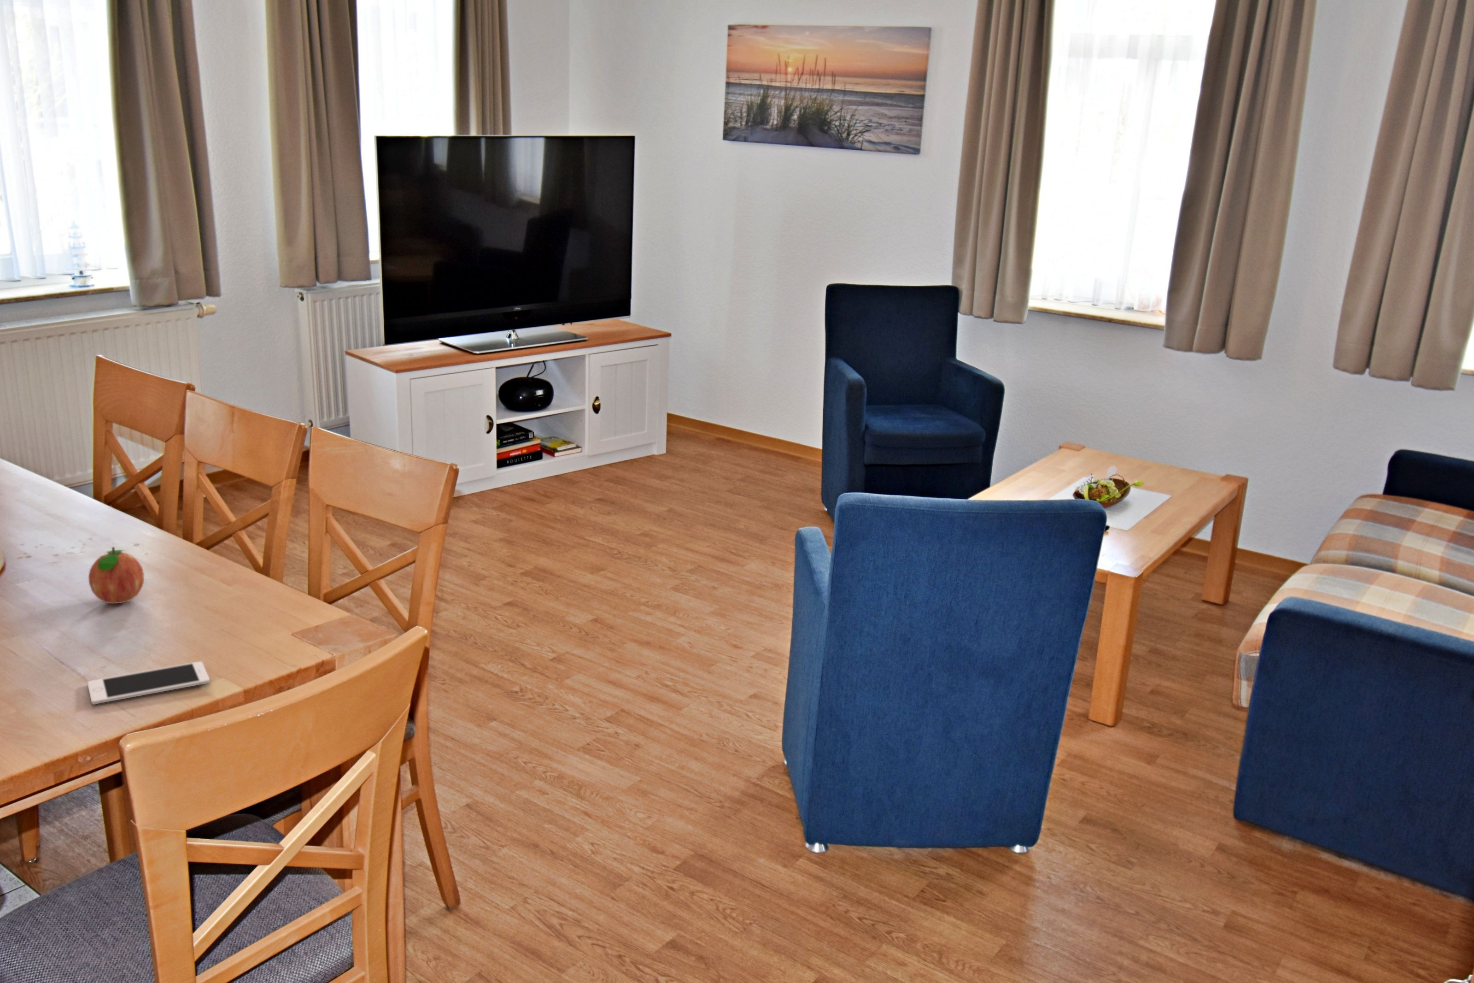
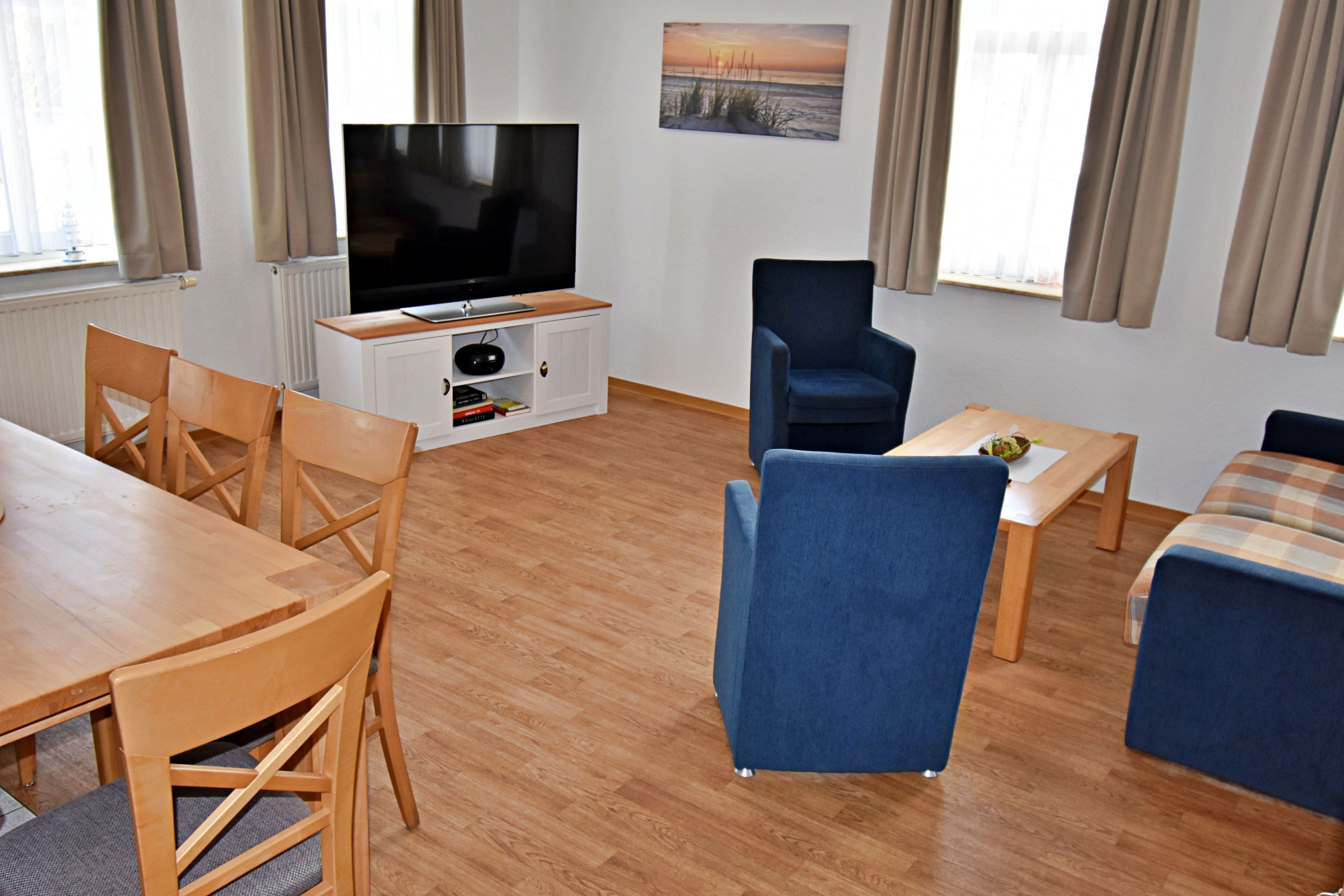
- fruit [88,546,145,605]
- cell phone [87,660,211,705]
